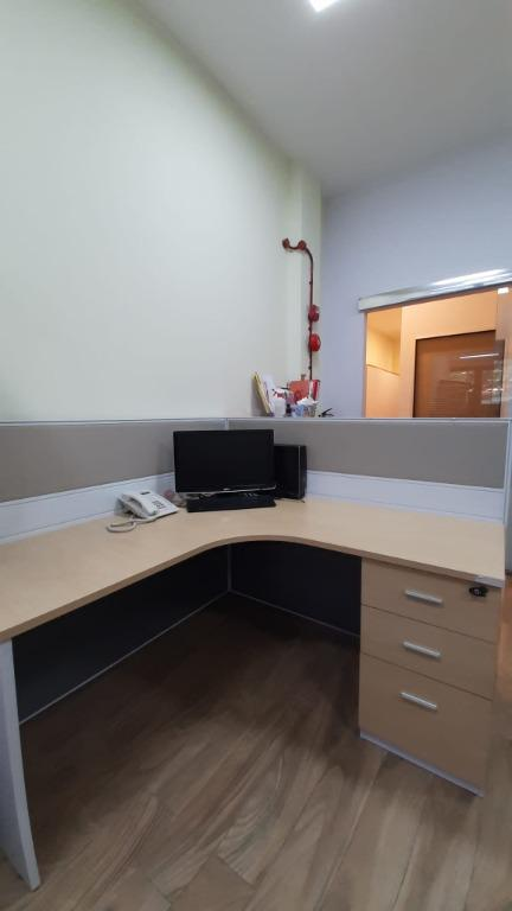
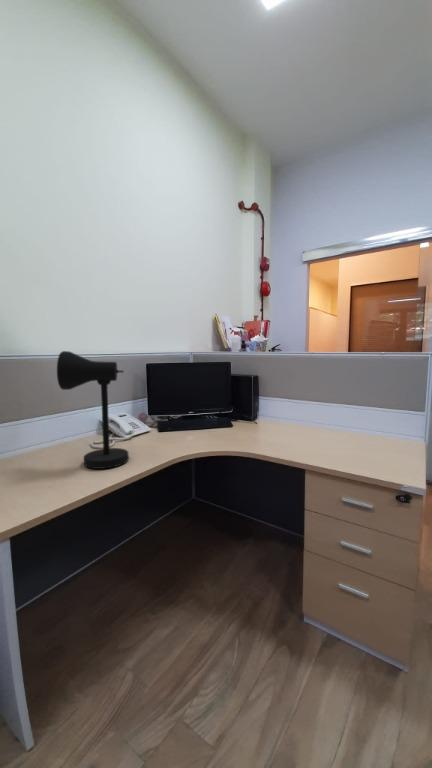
+ desk lamp [56,350,130,470]
